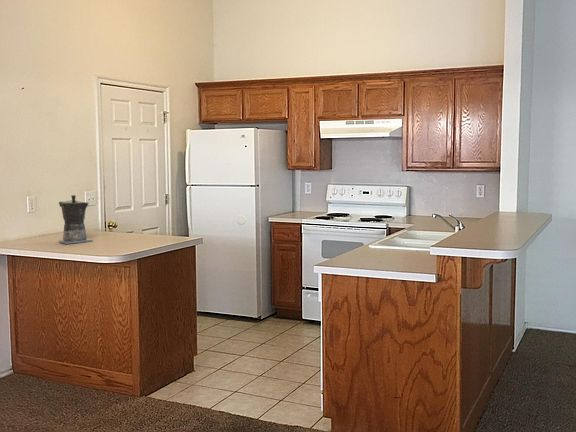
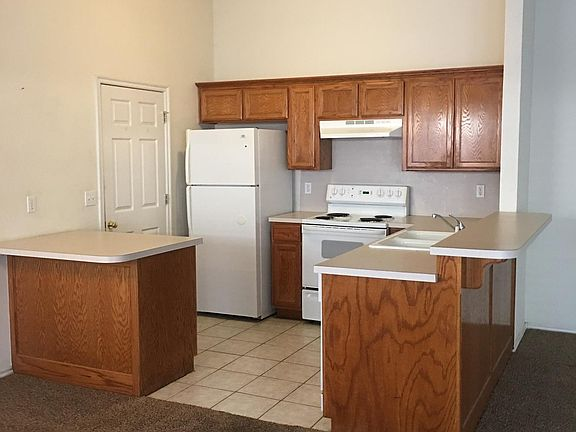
- coffee maker [58,194,94,245]
